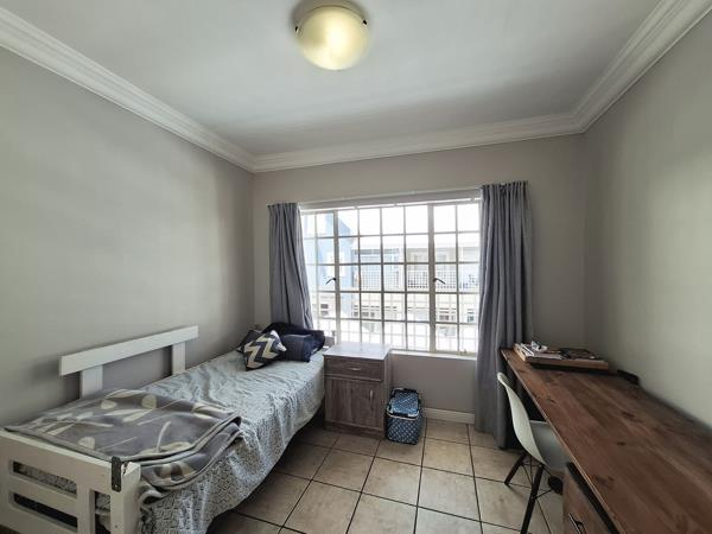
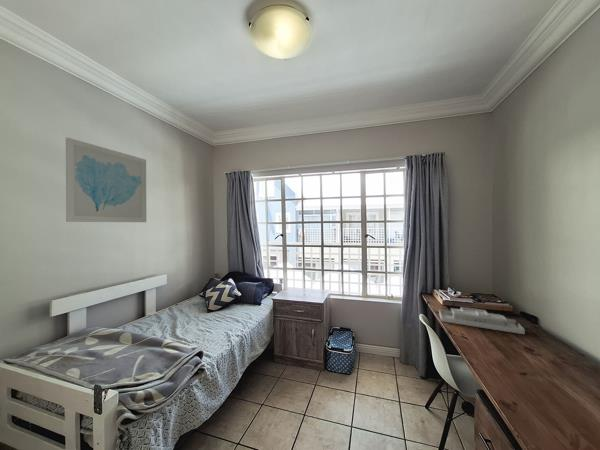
+ wall art [65,136,147,223]
+ desk organizer [438,306,526,335]
